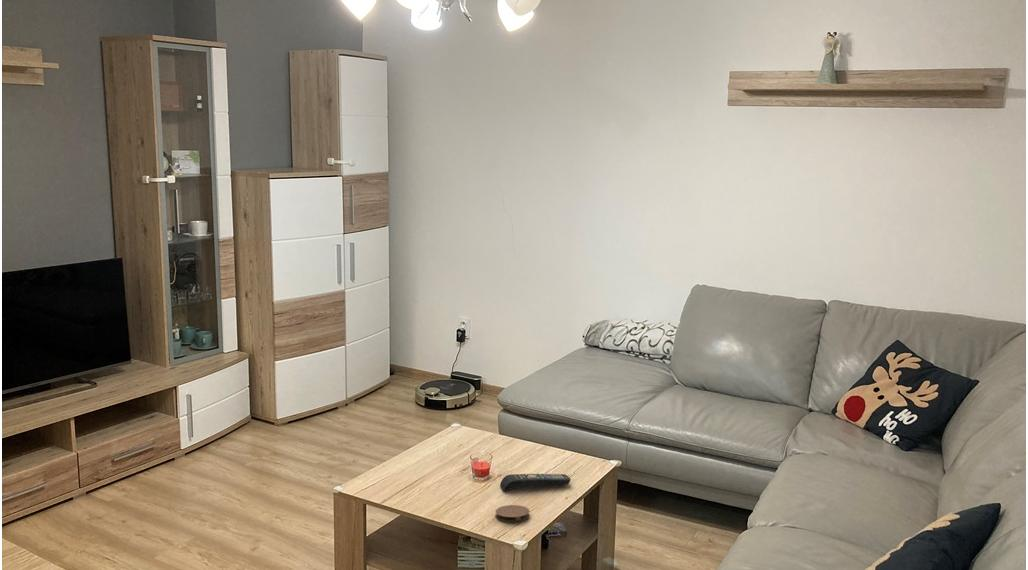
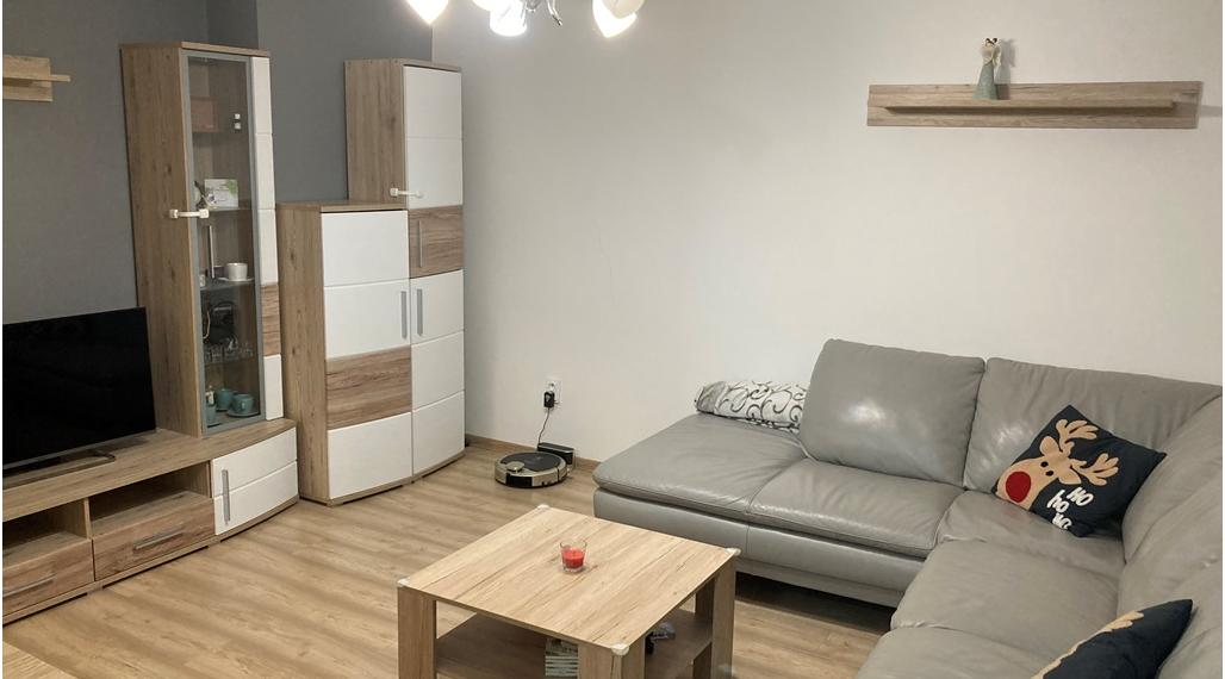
- coaster [495,504,530,523]
- remote control [499,473,572,492]
